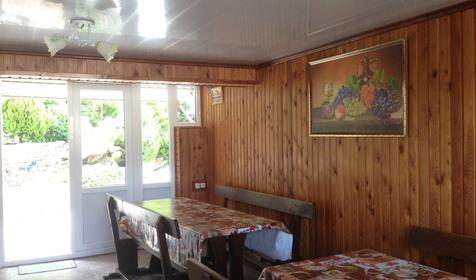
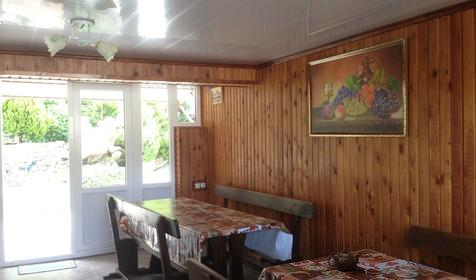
+ teapot [326,248,362,272]
